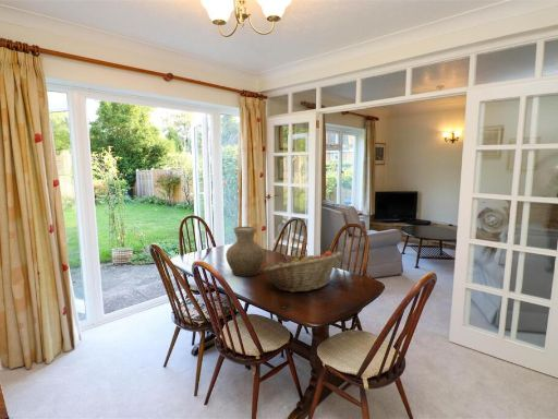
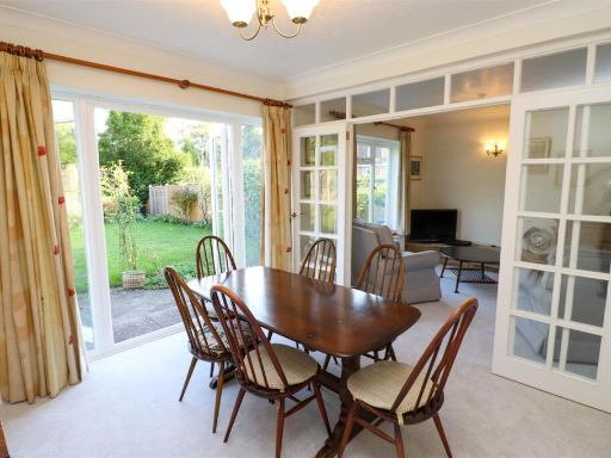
- fruit basket [262,250,343,294]
- vase [225,226,266,277]
